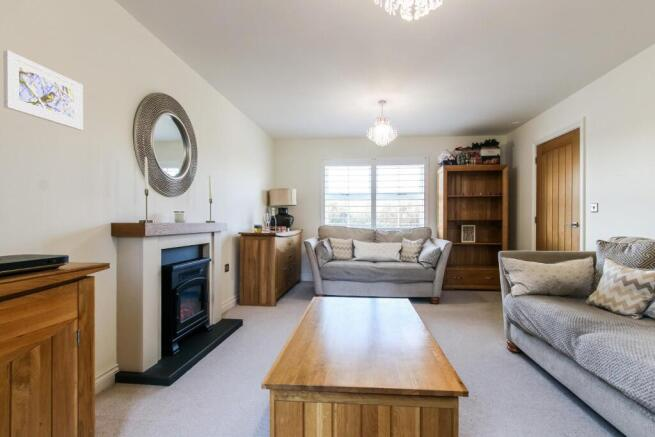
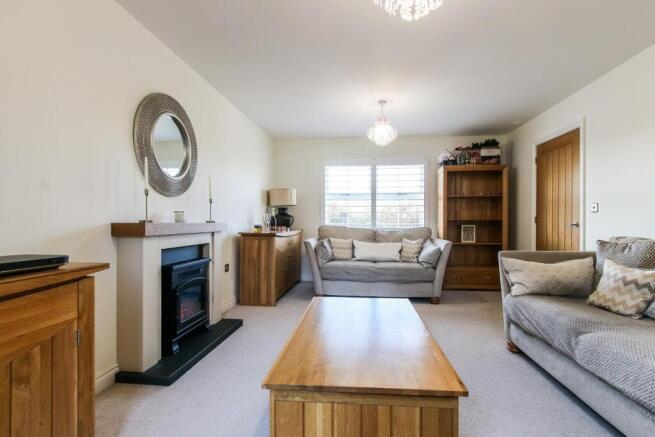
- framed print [3,49,84,131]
